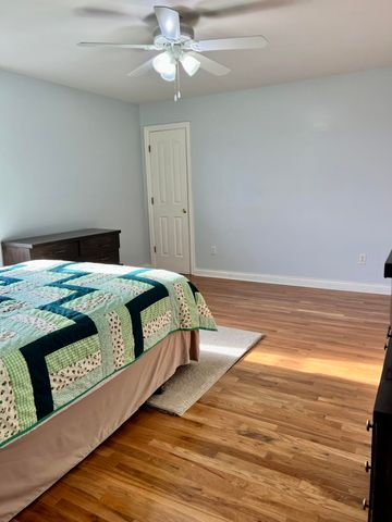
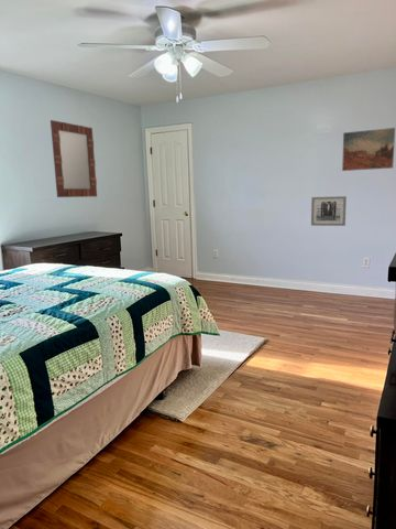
+ wall art [341,127,396,172]
+ home mirror [50,119,98,198]
+ wall art [310,195,348,227]
